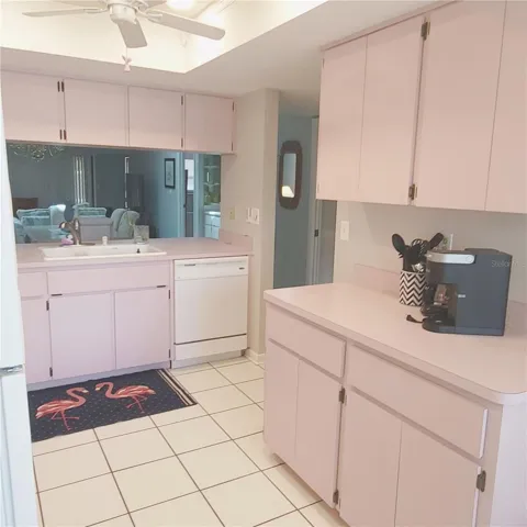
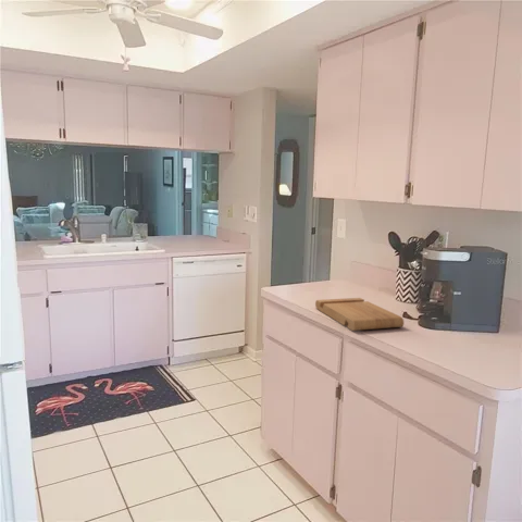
+ cutting board [314,297,405,332]
